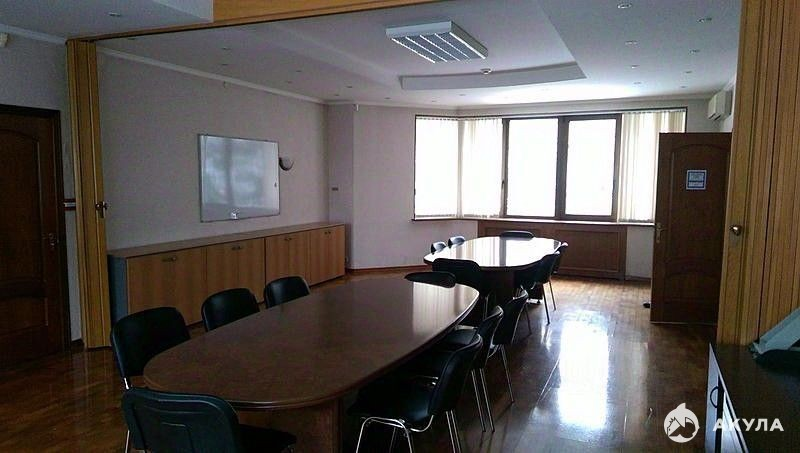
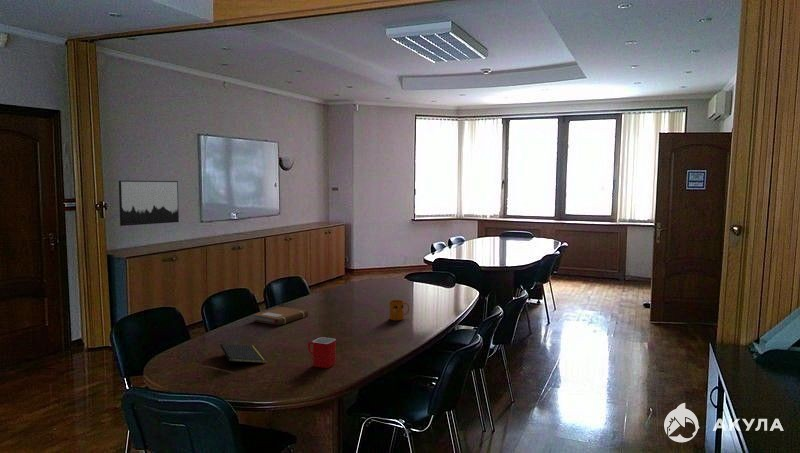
+ wall art [118,180,180,227]
+ mug [389,299,410,321]
+ notepad [219,343,269,370]
+ notebook [252,306,309,326]
+ mug [307,336,337,369]
